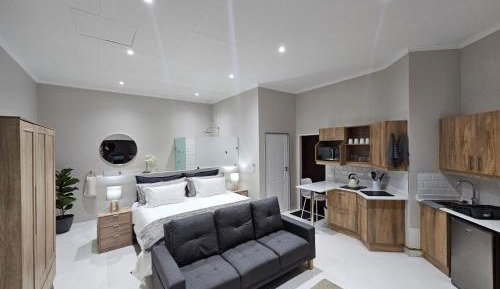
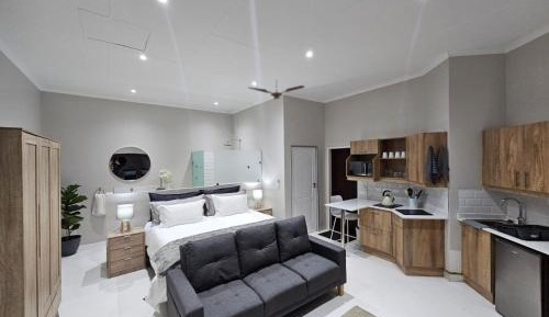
+ ceiling fan [247,79,305,100]
